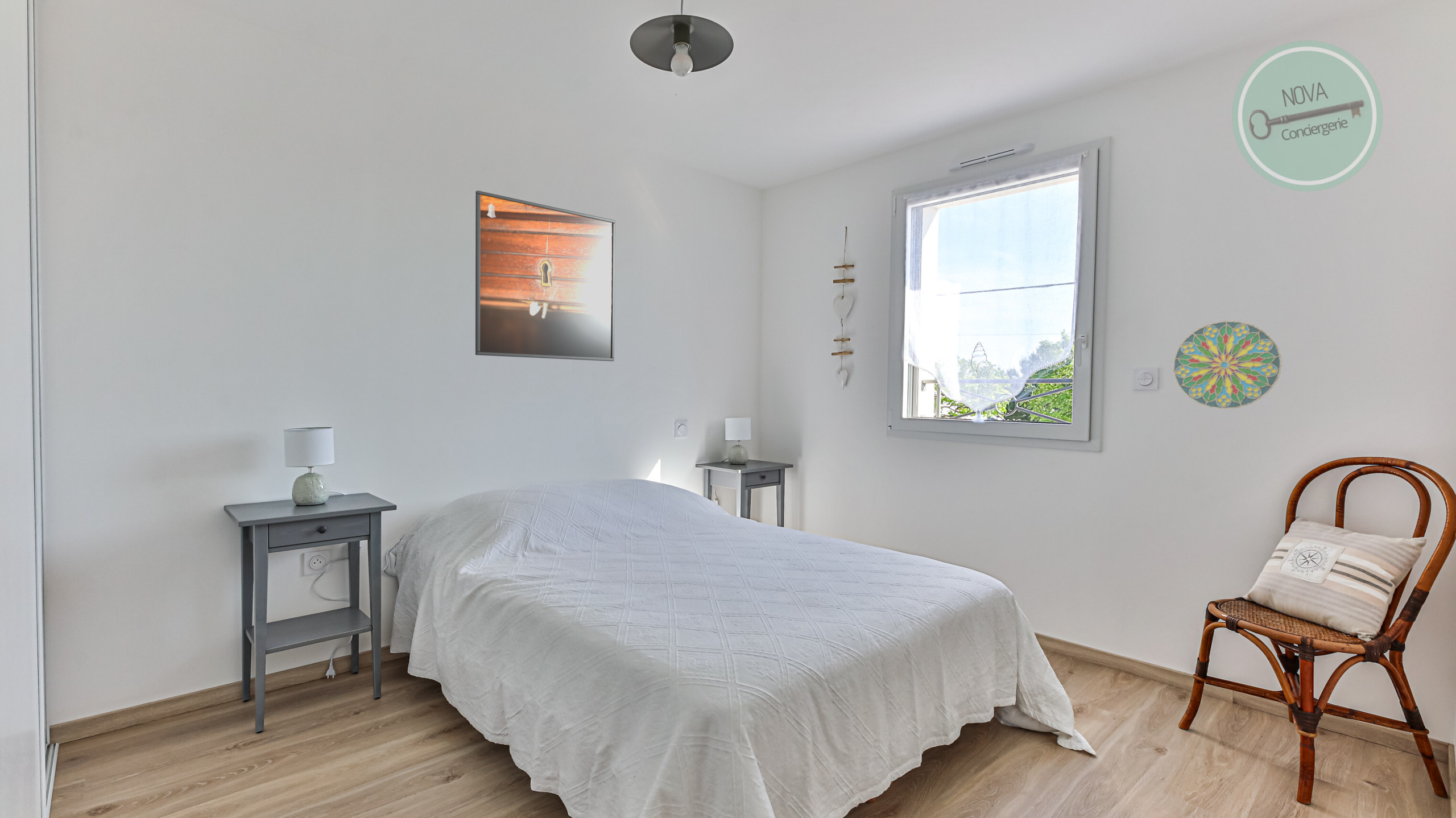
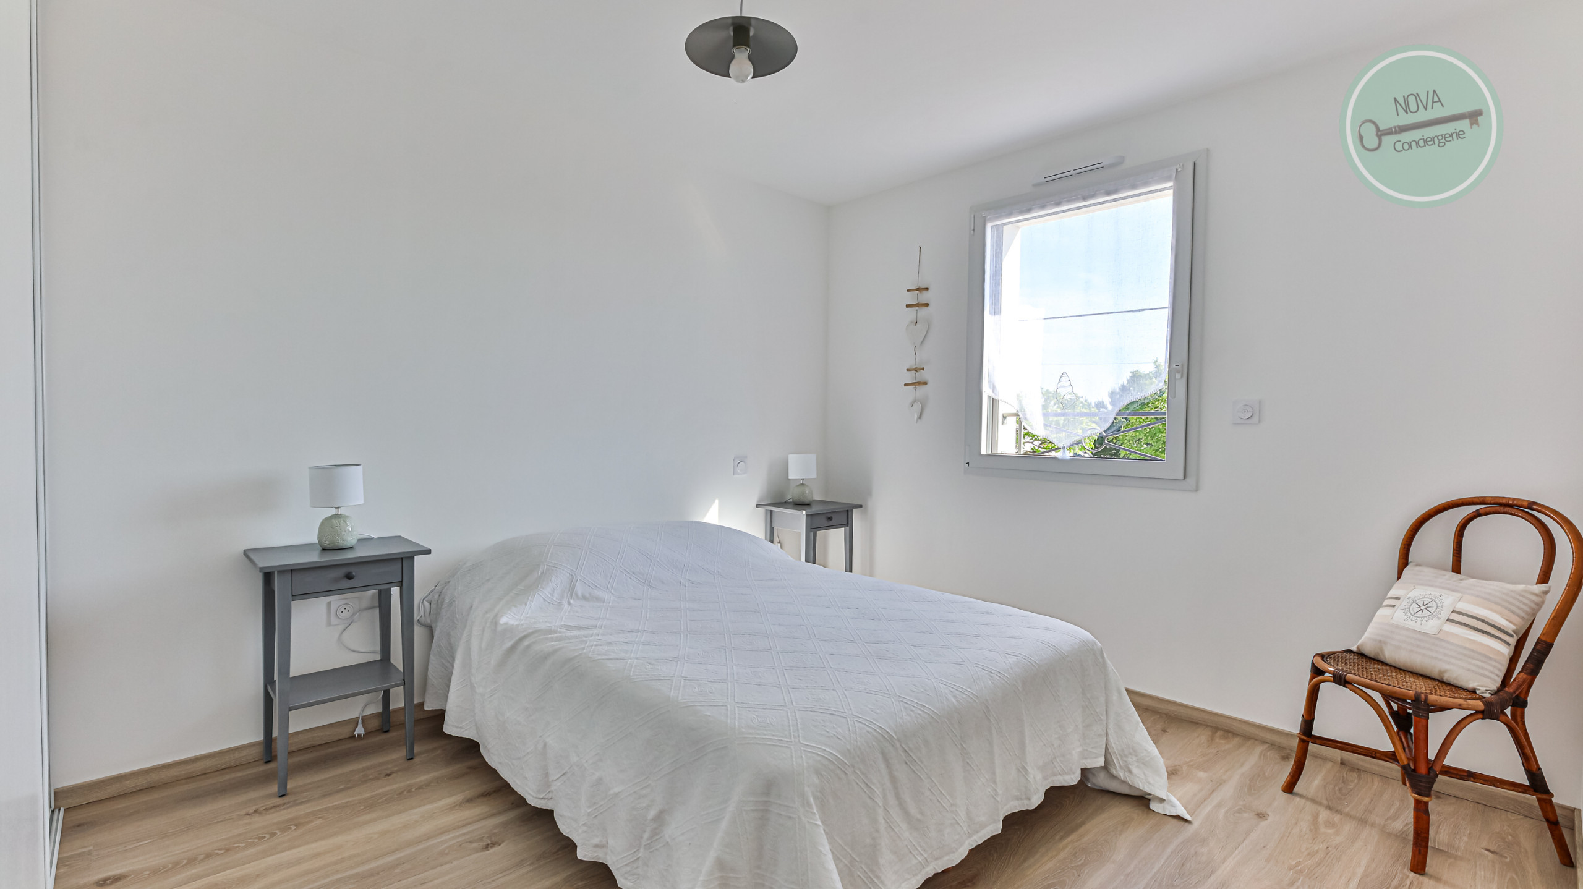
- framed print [475,190,616,362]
- decorative plate [1173,320,1283,410]
